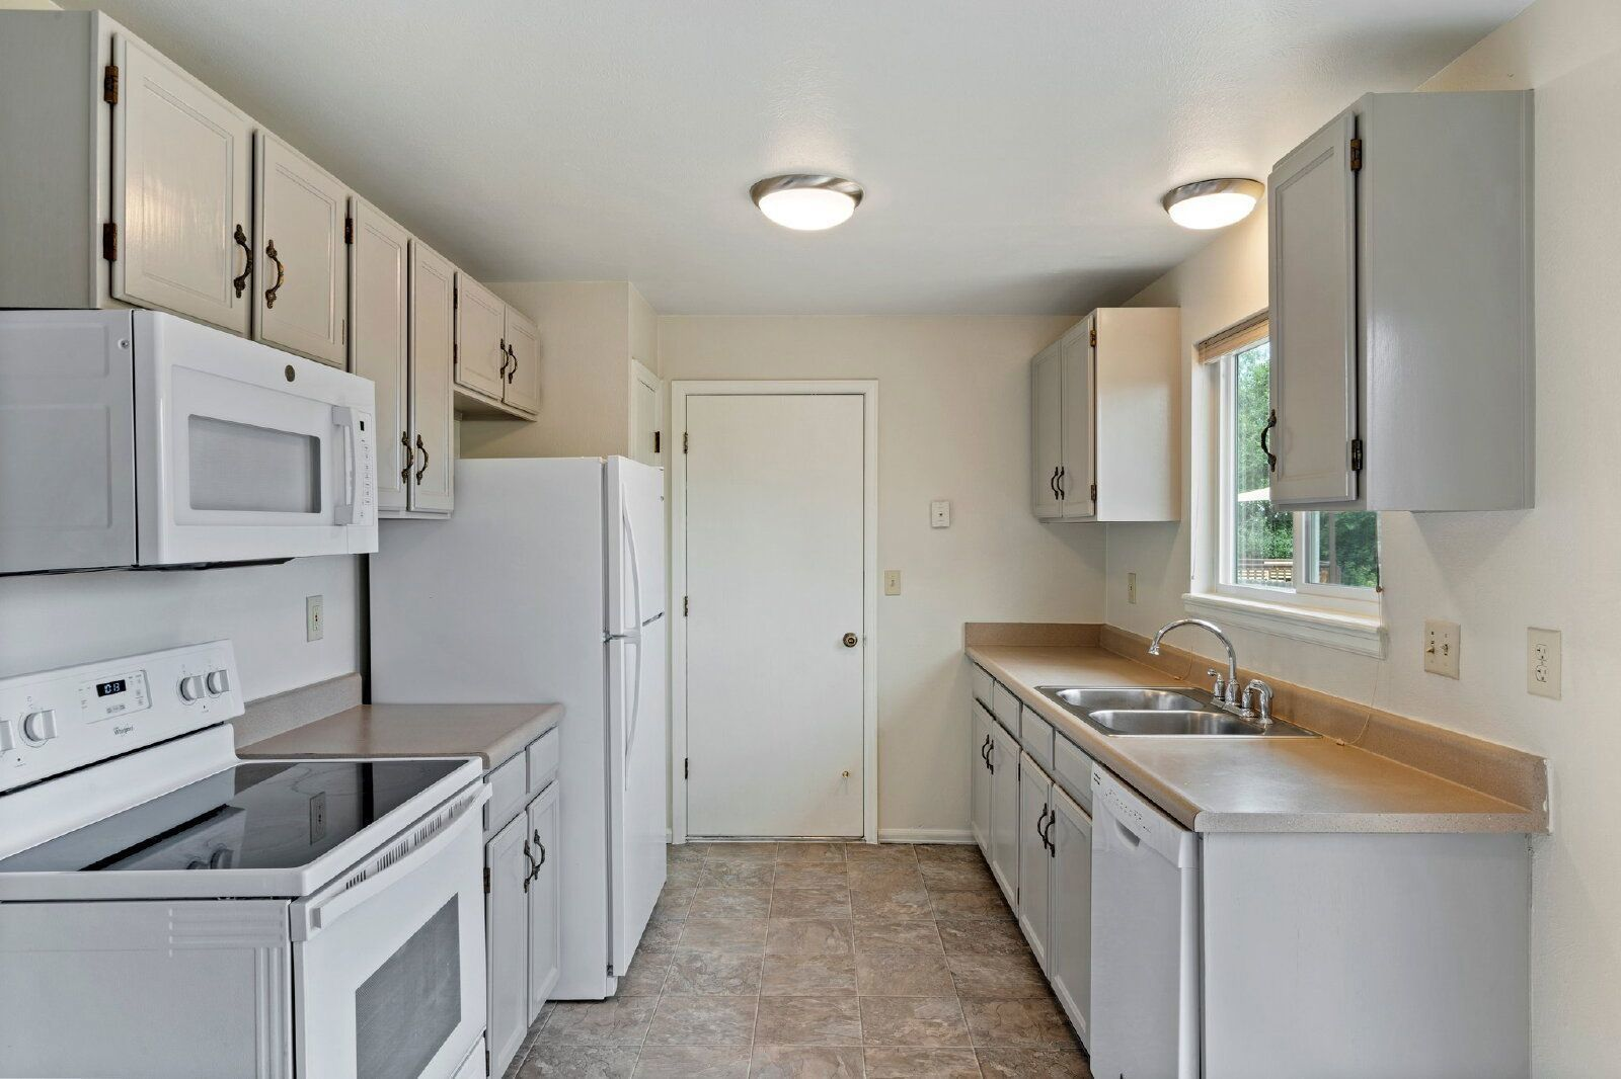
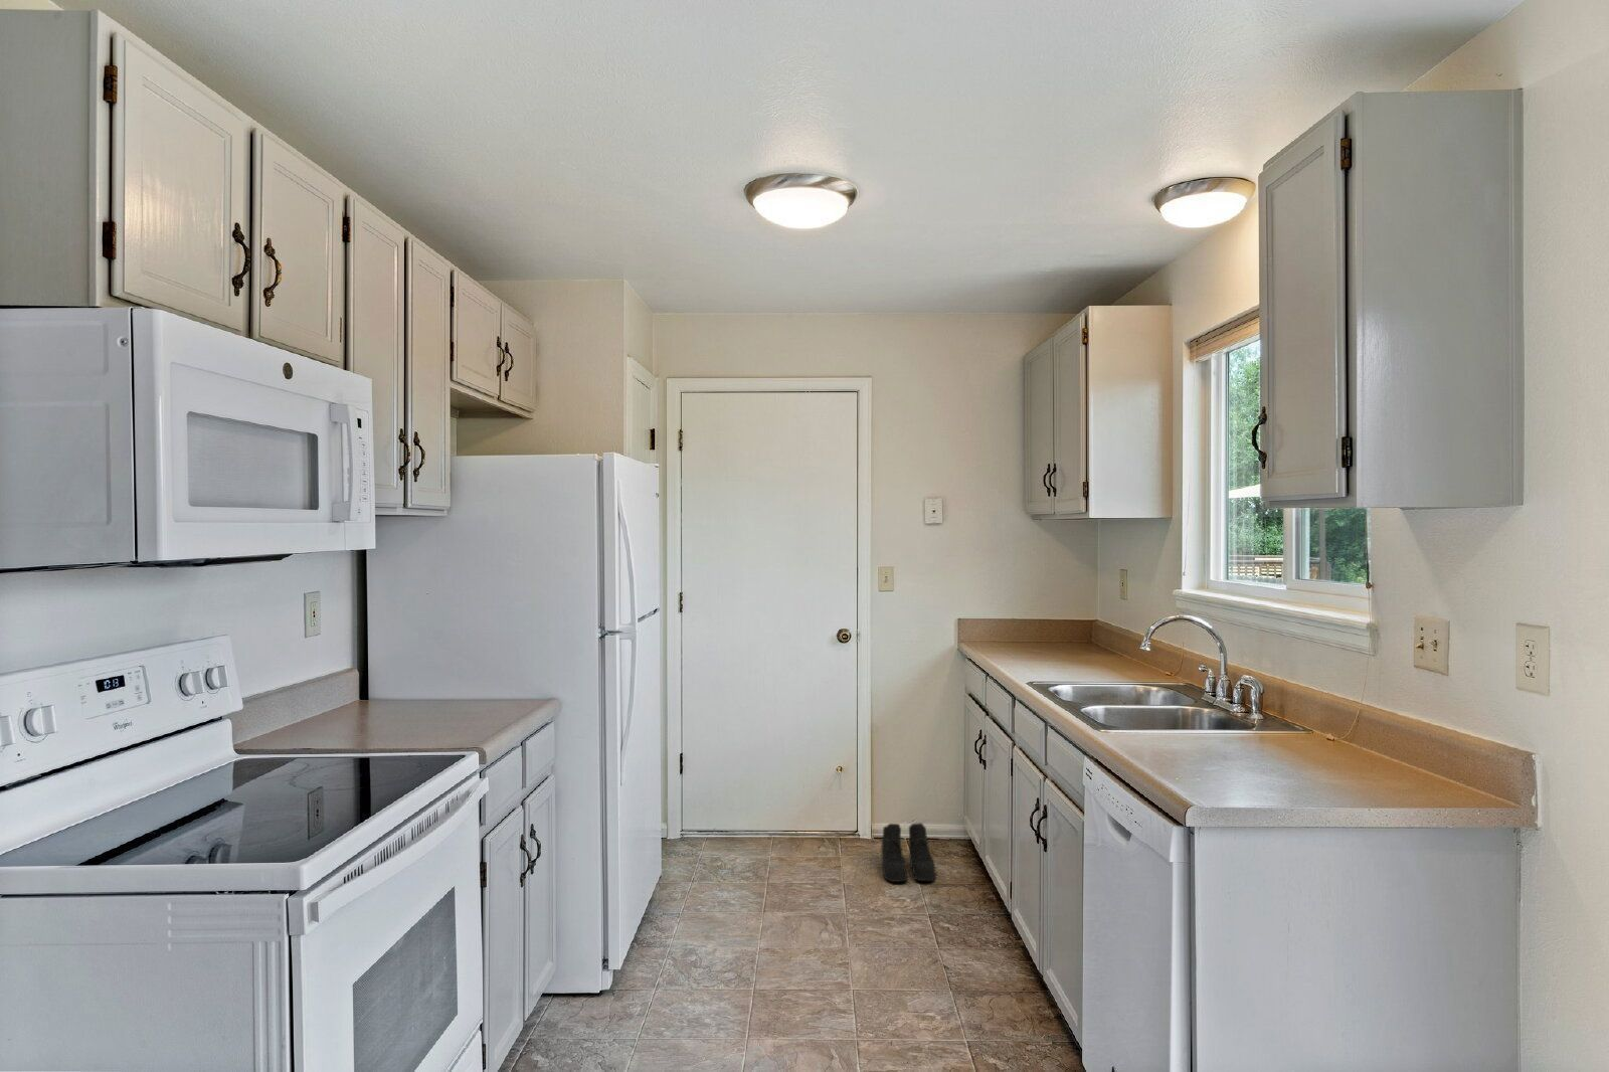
+ boots [880,822,937,883]
